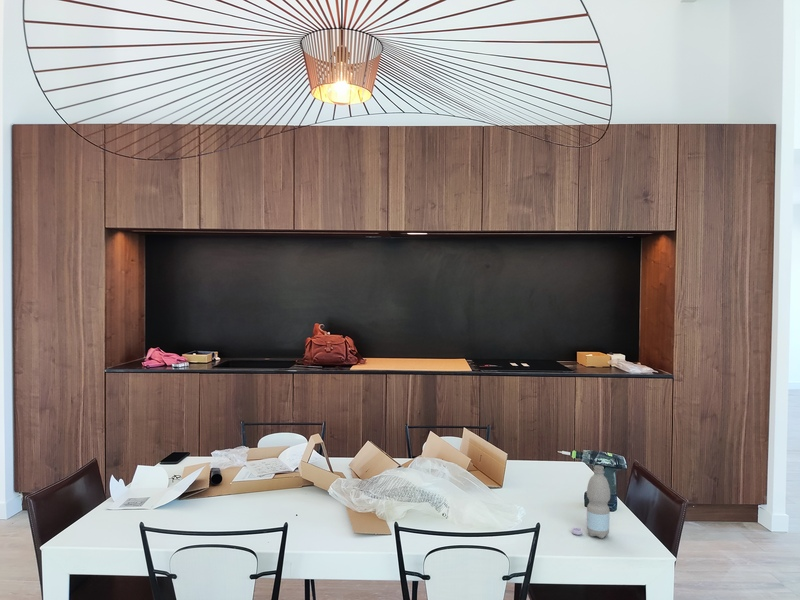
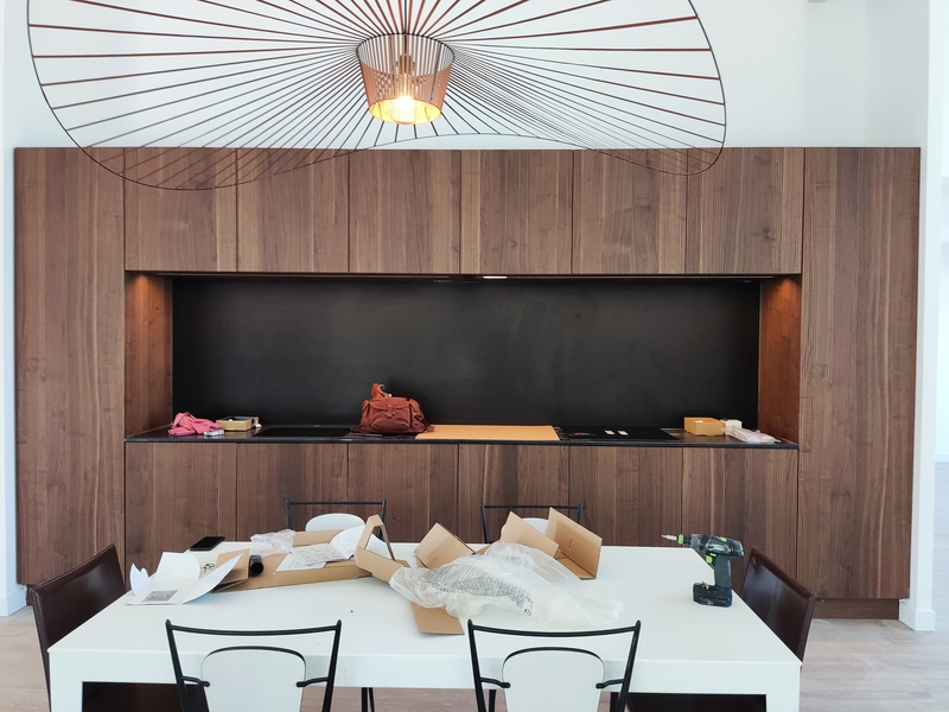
- water bottle [571,464,611,539]
